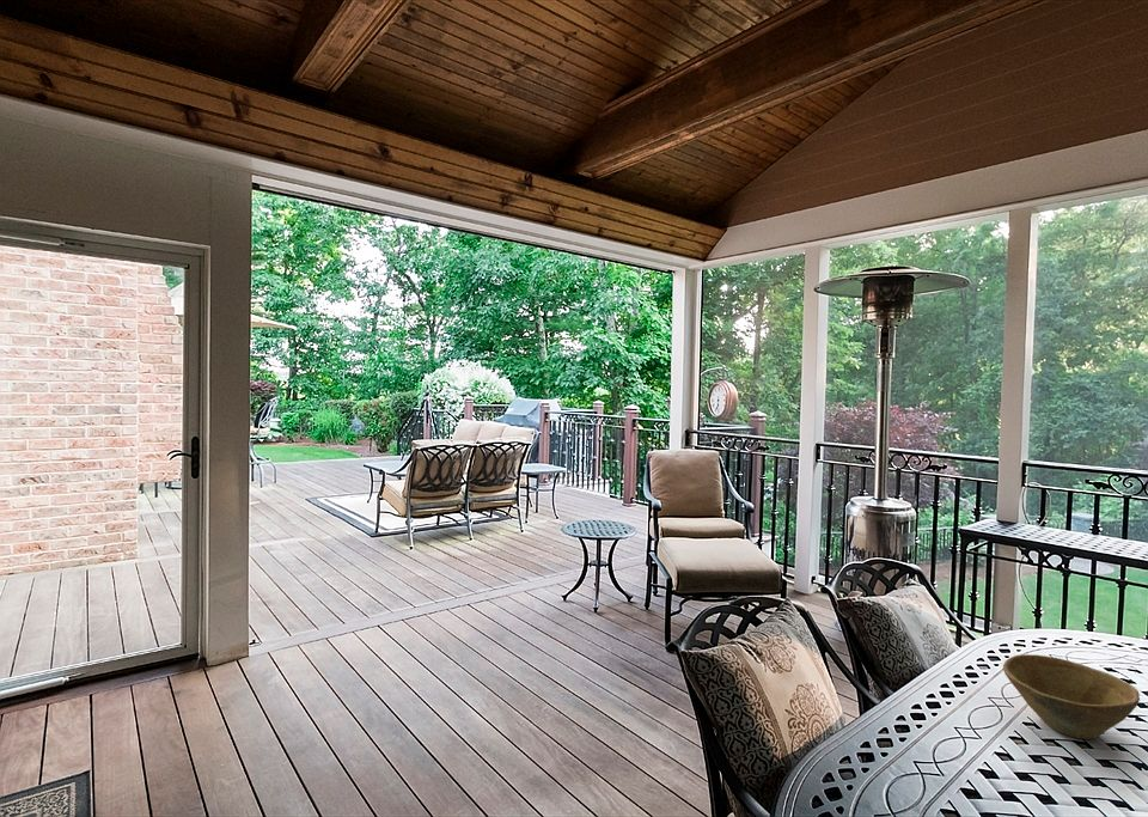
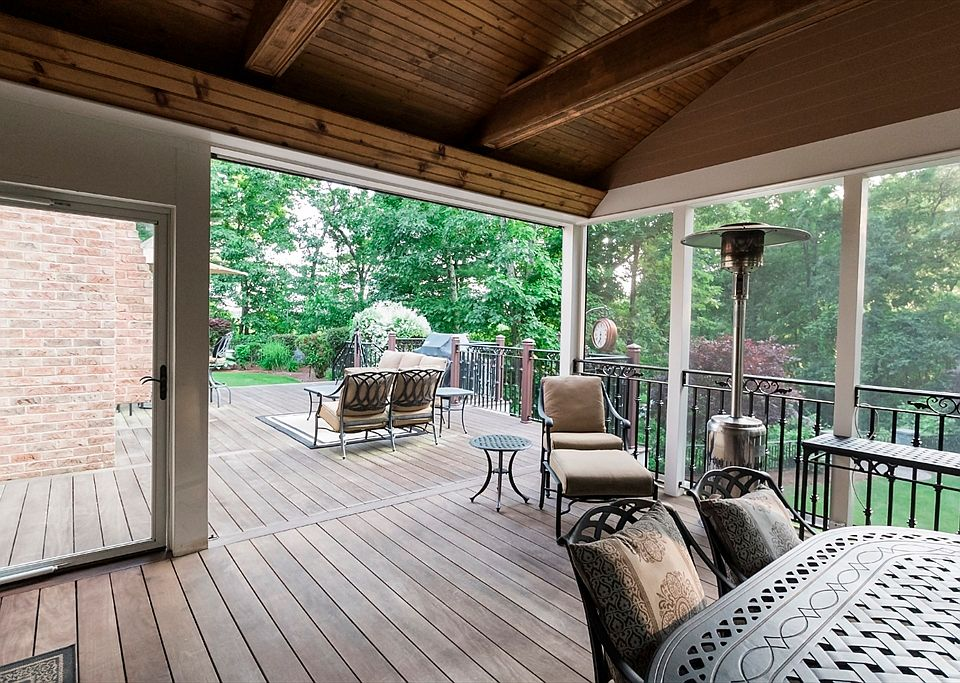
- bowl [1002,653,1141,740]
